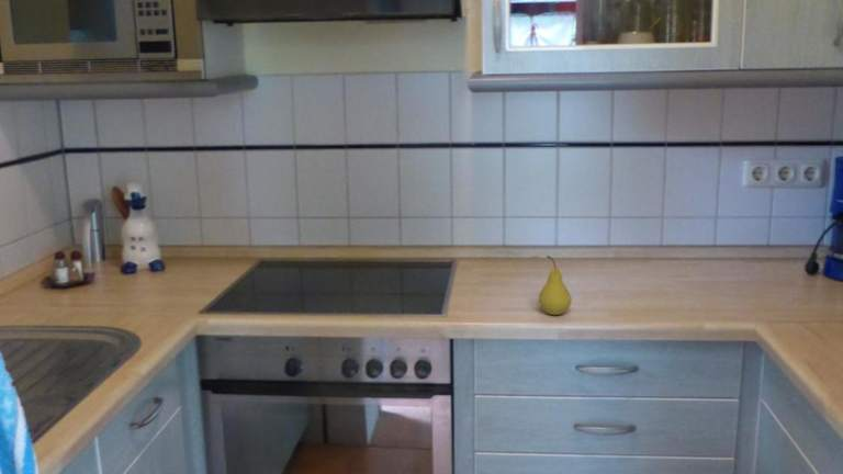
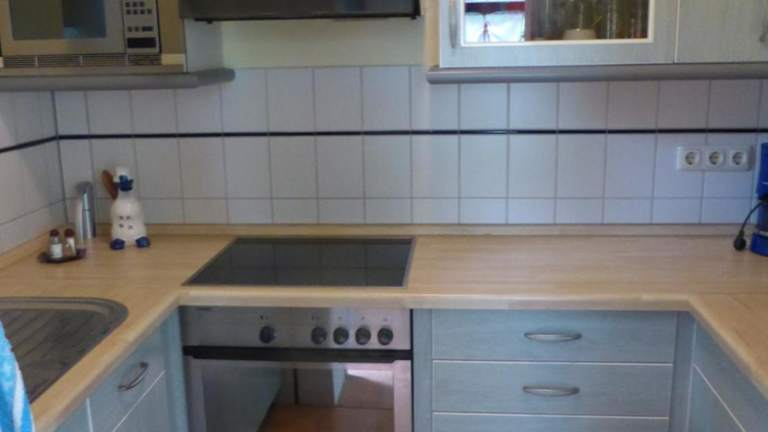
- fruit [538,255,573,316]
